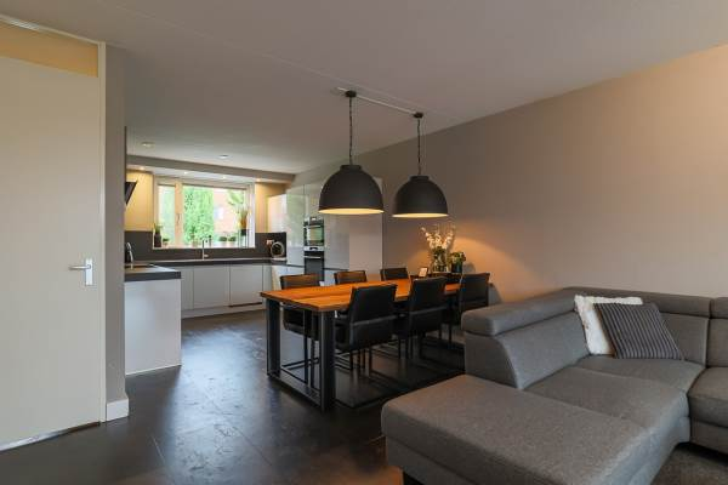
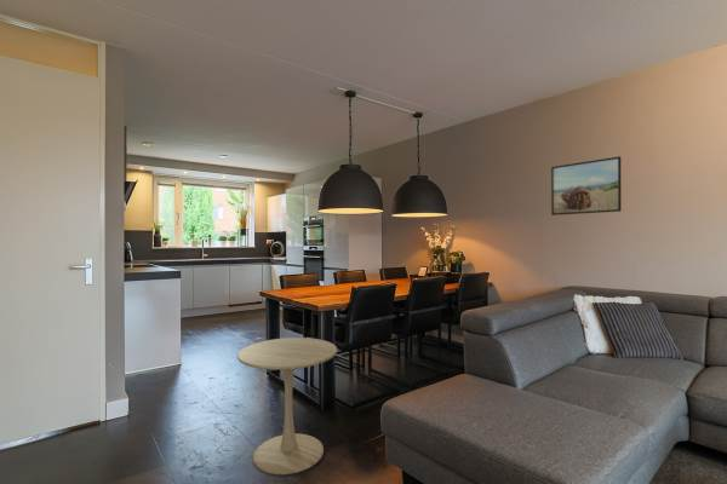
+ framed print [550,155,623,217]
+ side table [236,336,338,476]
